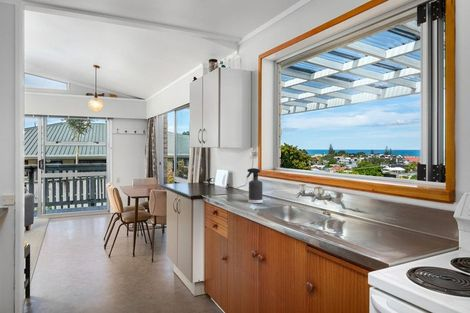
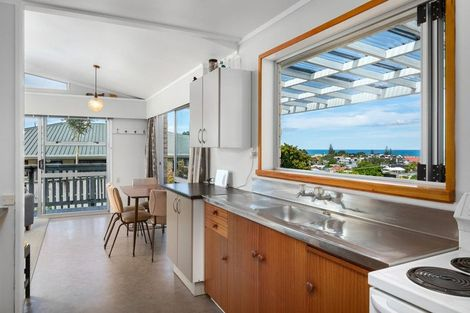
- spray bottle [246,167,264,204]
